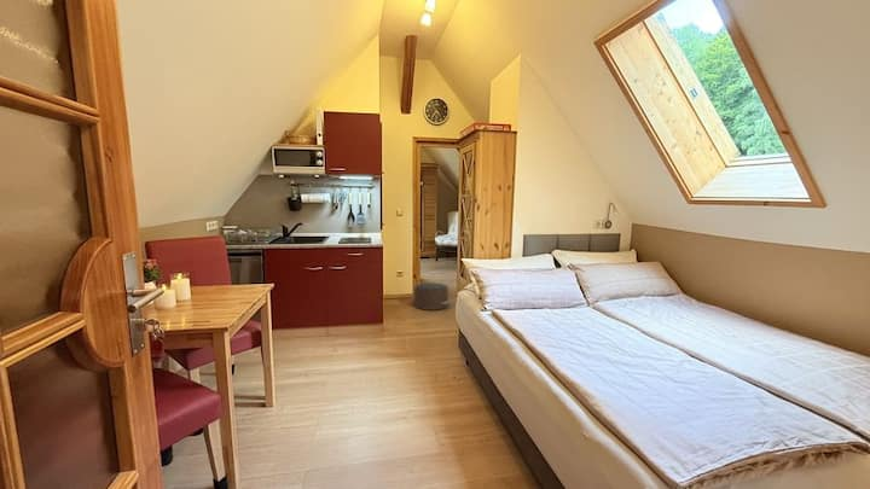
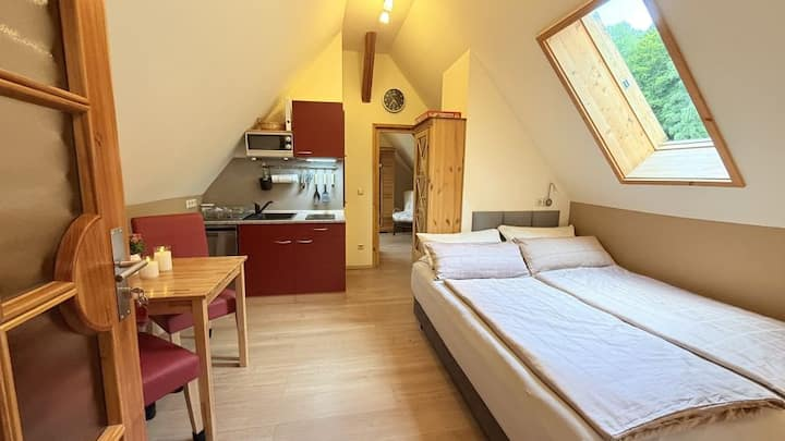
- pouf [411,281,456,312]
